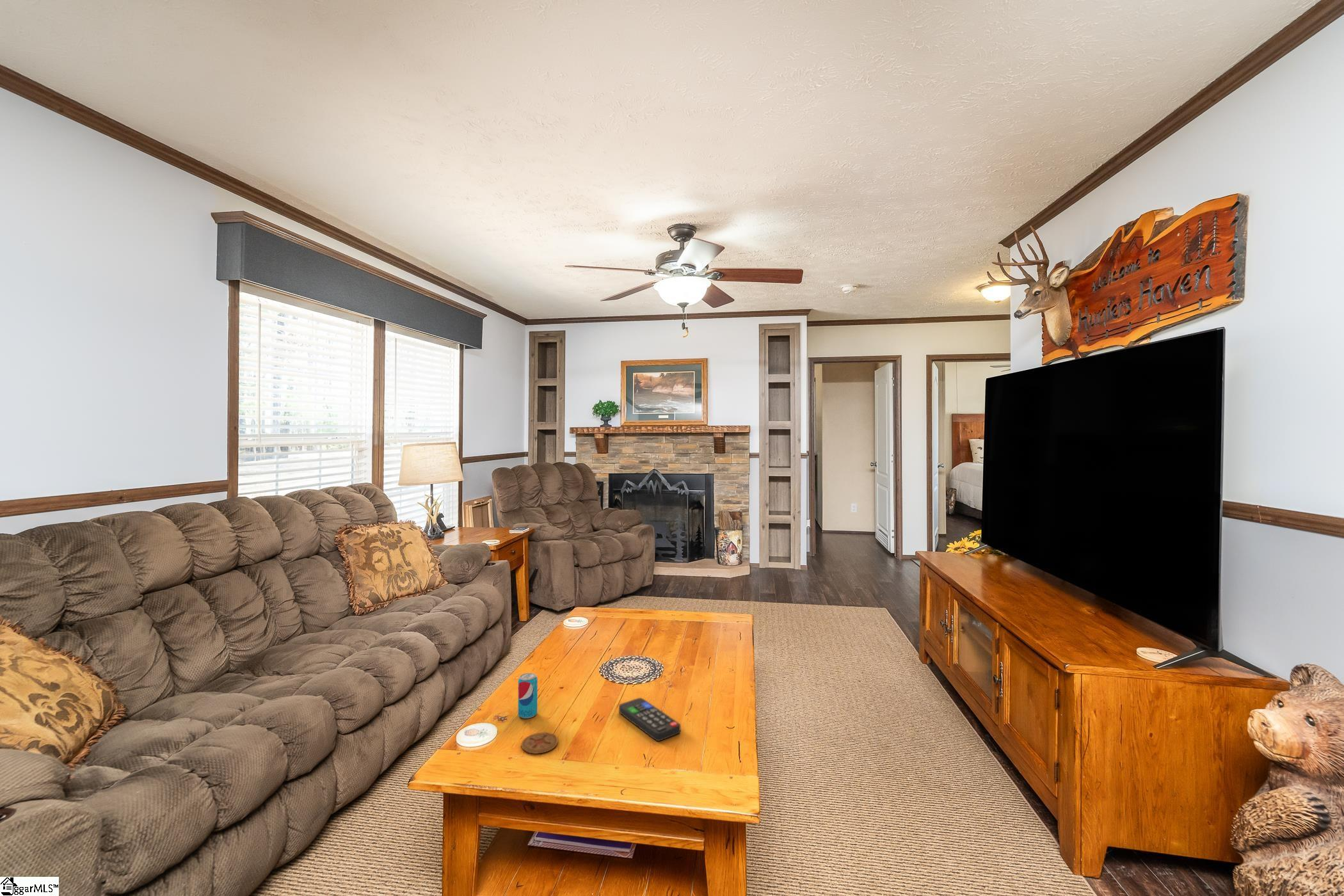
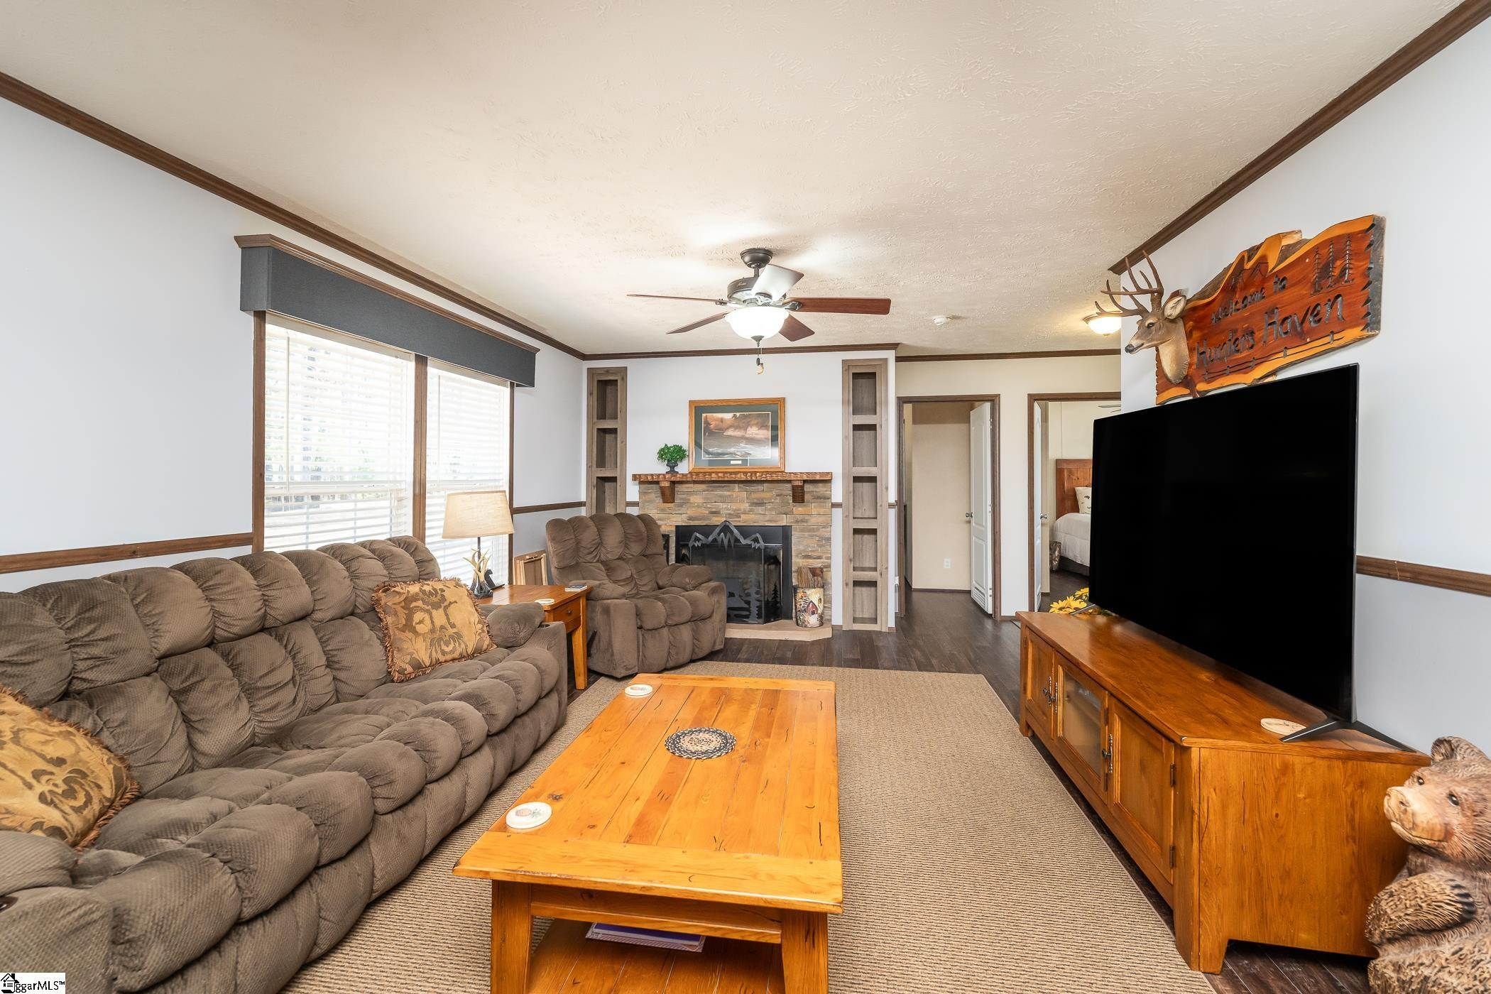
- coaster [521,732,559,755]
- remote control [618,697,681,742]
- beverage can [518,673,538,719]
